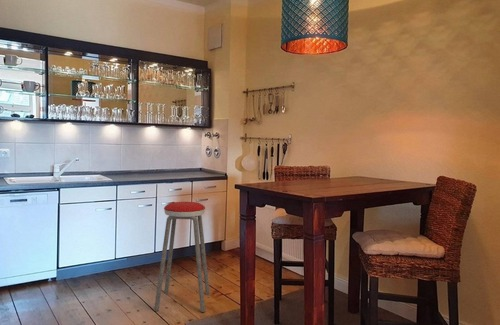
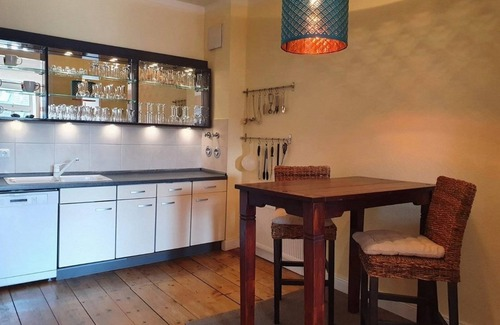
- music stool [153,201,211,313]
